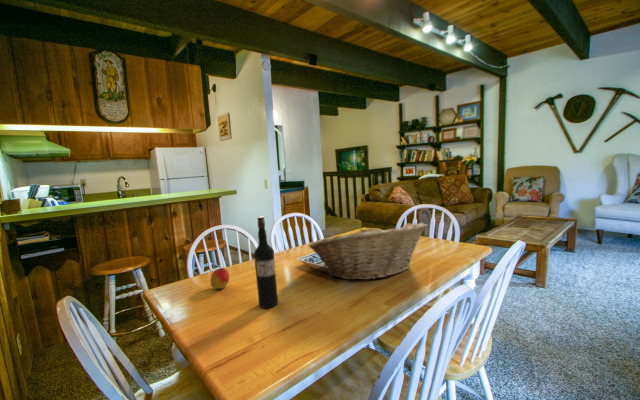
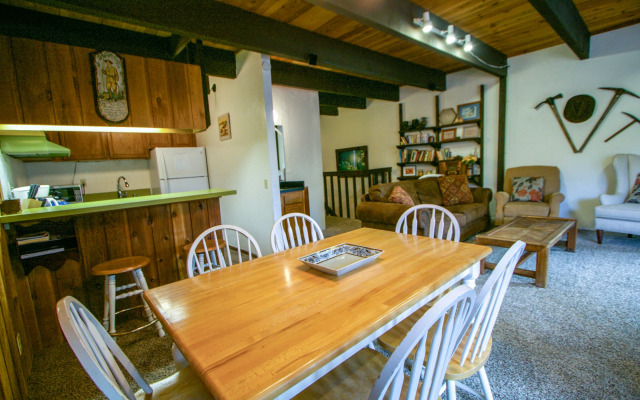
- fruit basket [308,222,428,281]
- wine bottle [253,215,279,309]
- peach [209,267,230,290]
